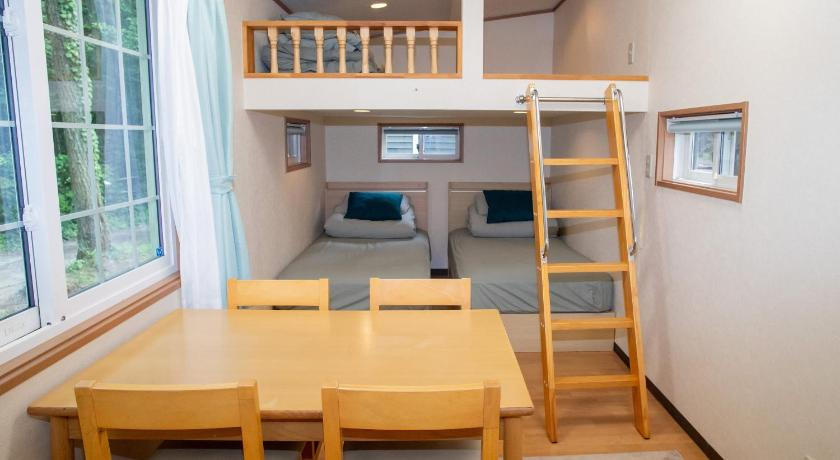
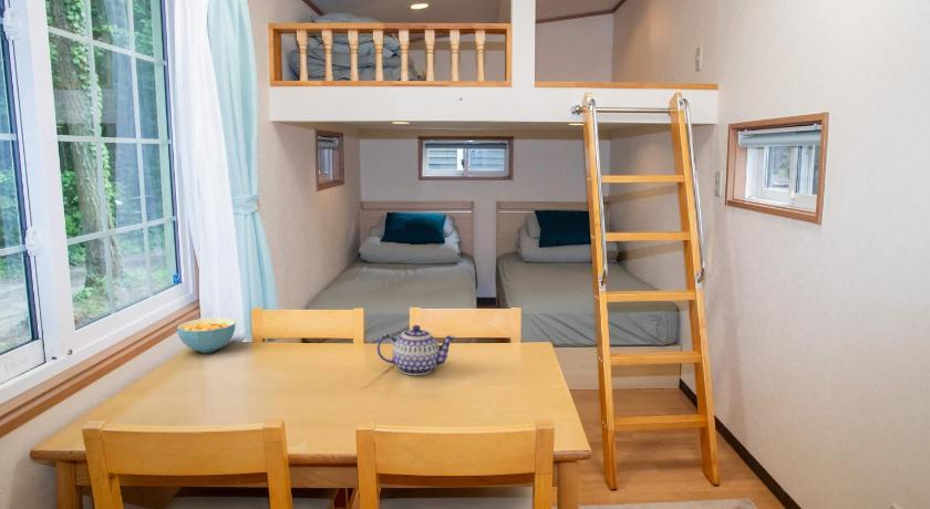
+ teapot [376,324,456,376]
+ cereal bowl [176,316,237,354]
